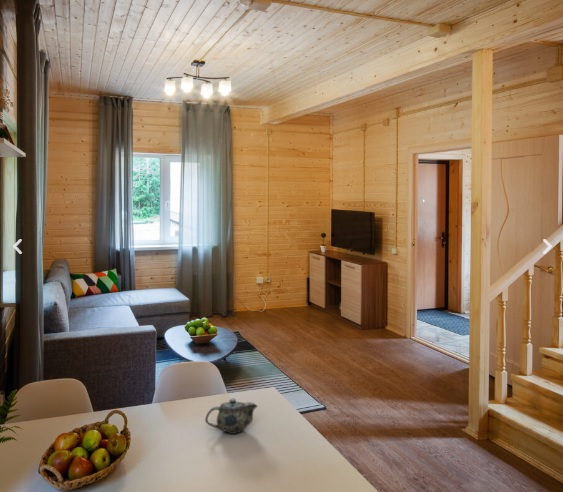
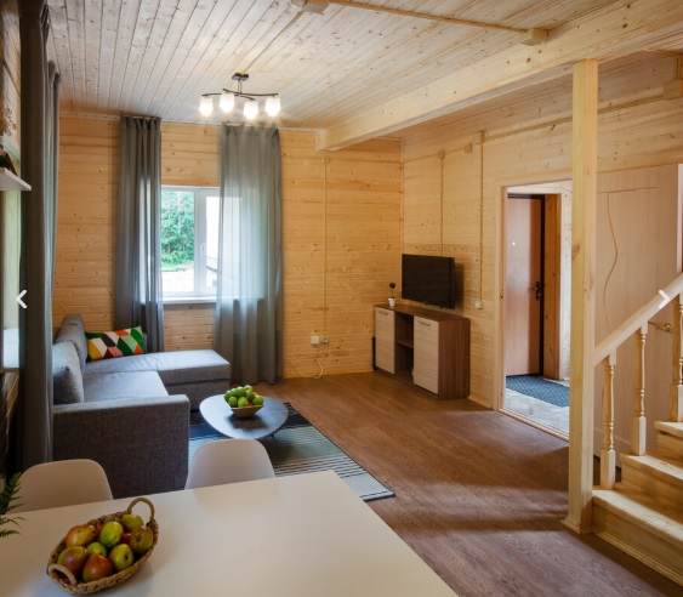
- chinaware [204,397,258,435]
